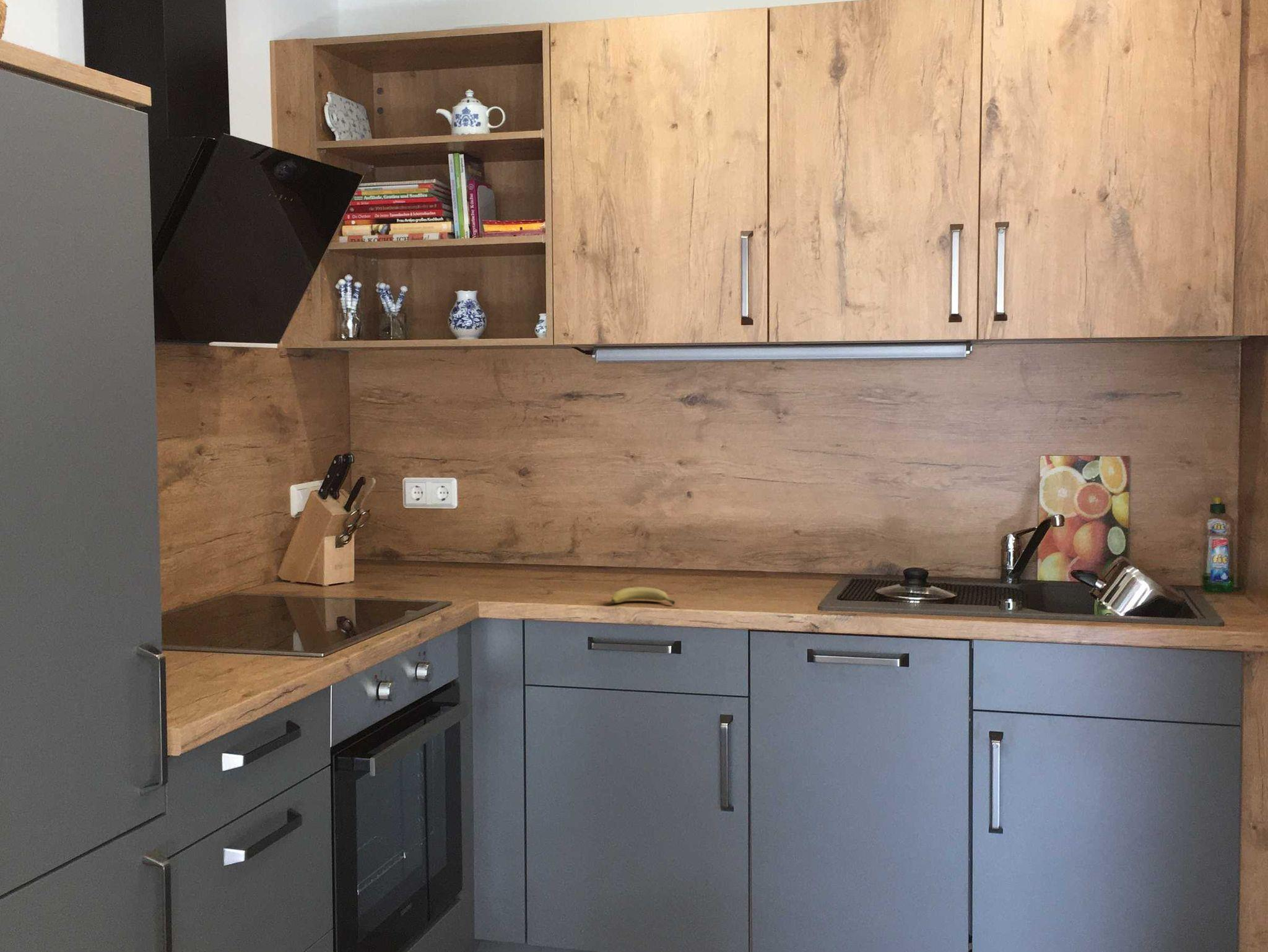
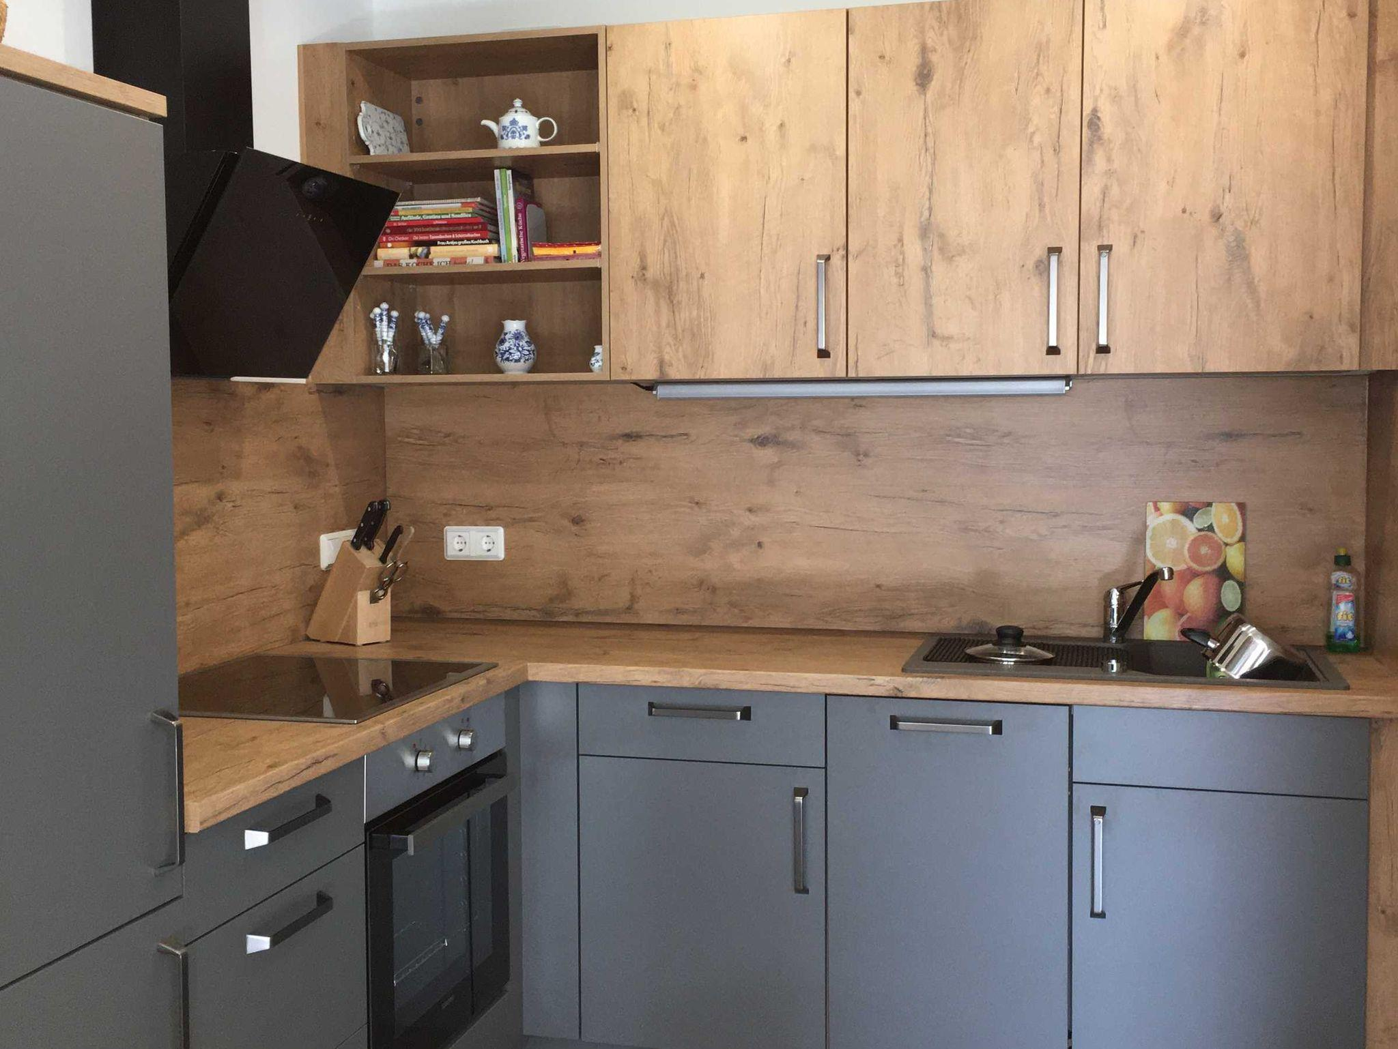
- fruit [610,586,676,605]
